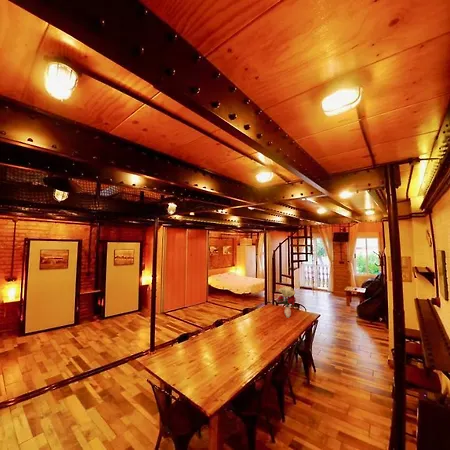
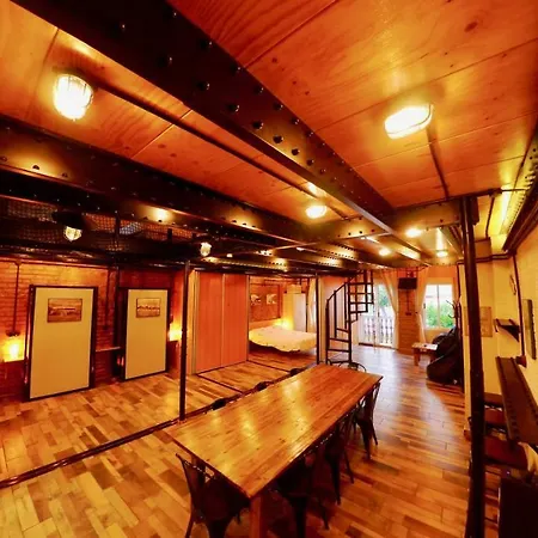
- flower bouquet [277,286,297,319]
